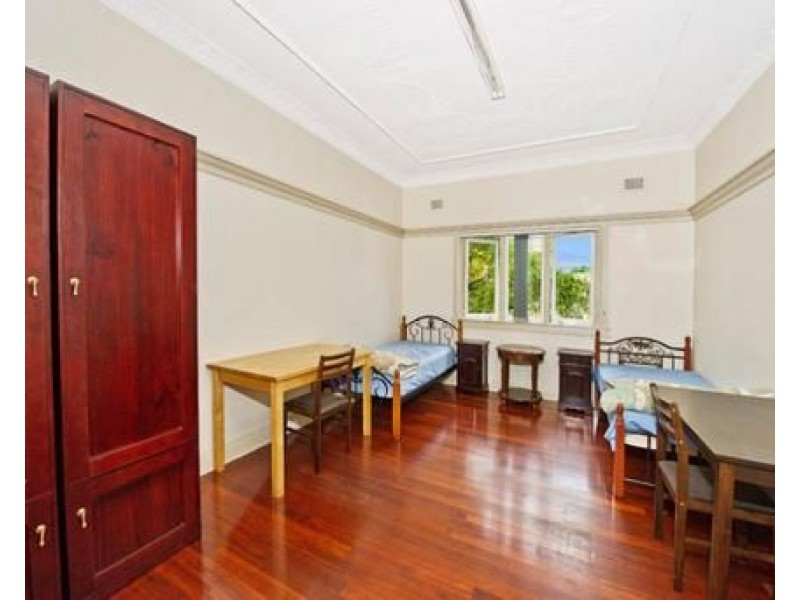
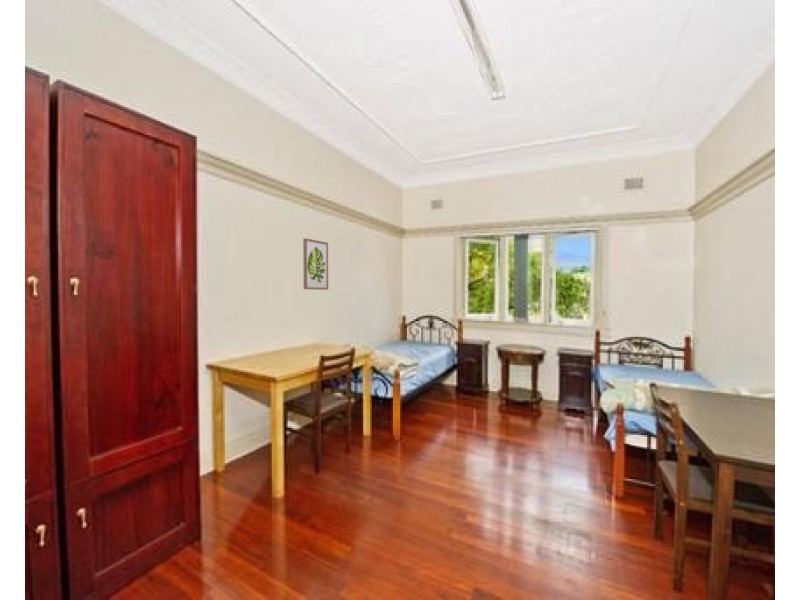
+ wall art [302,237,329,291]
